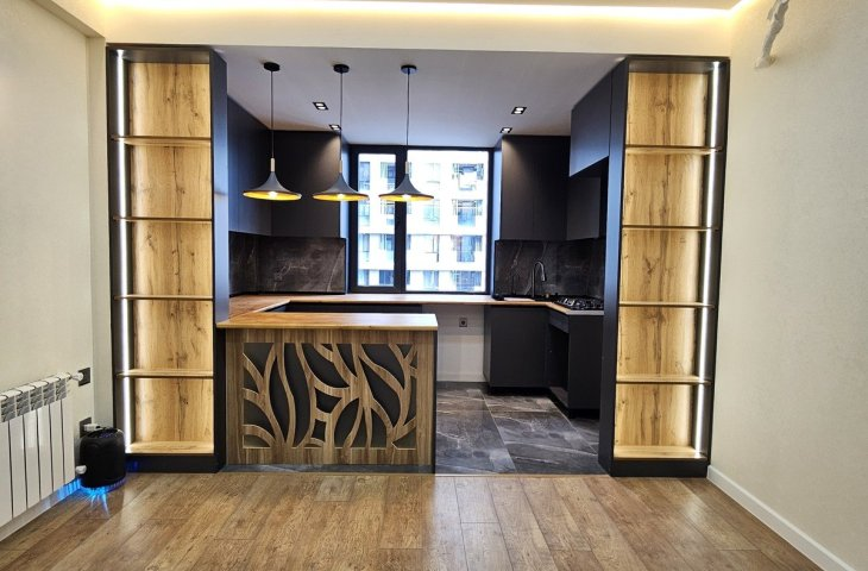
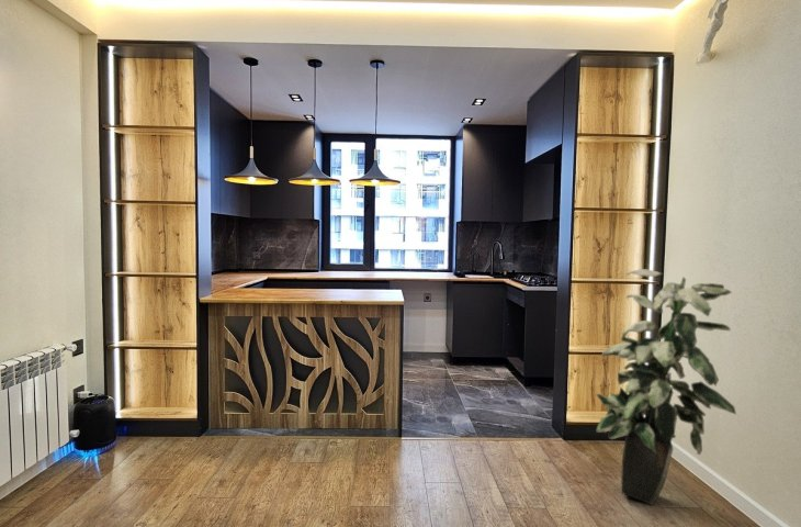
+ indoor plant [595,268,737,506]
